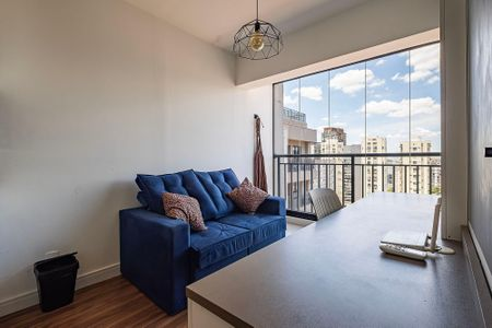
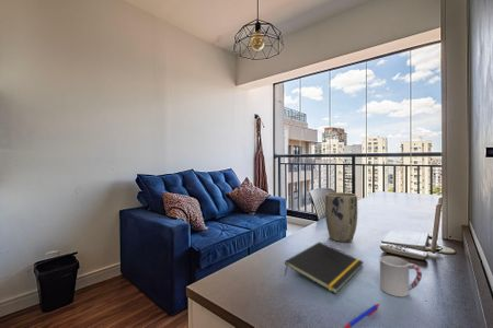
+ cup [379,255,423,297]
+ notepad [284,241,365,294]
+ plant pot [324,191,358,243]
+ pen [343,303,380,328]
